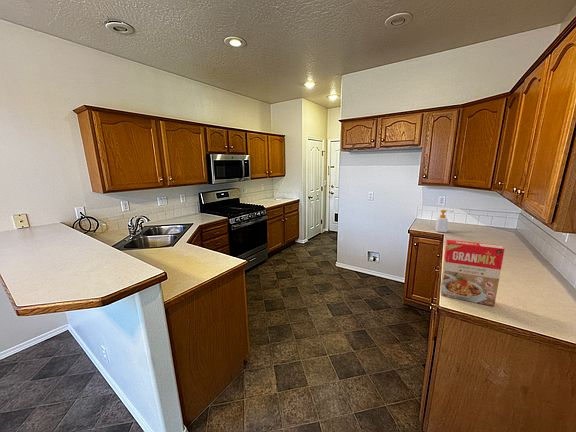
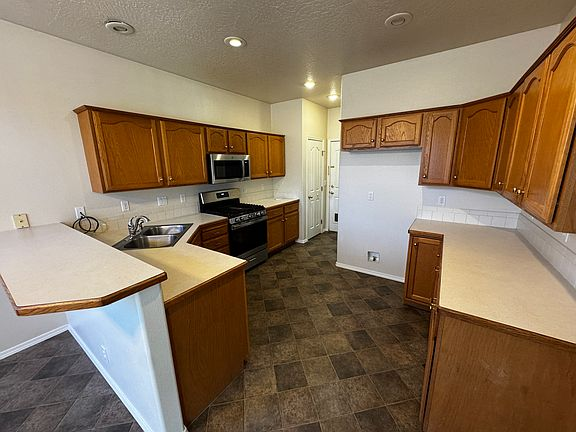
- soap bottle [434,209,454,233]
- cereal box [439,239,505,307]
